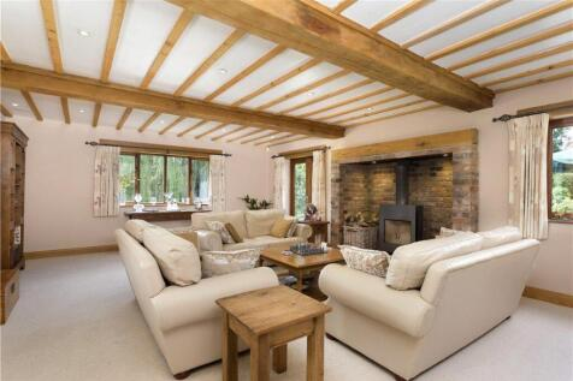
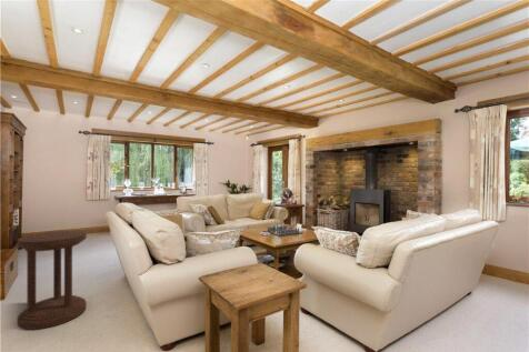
+ side table [17,229,88,331]
